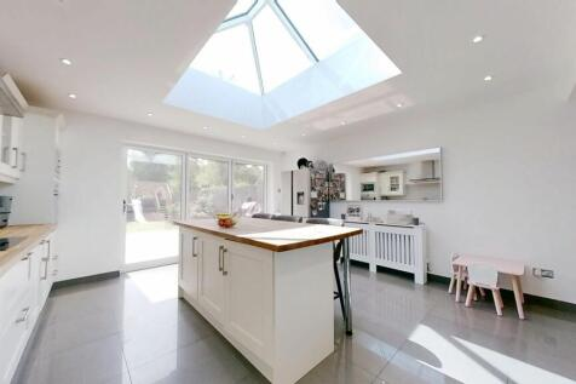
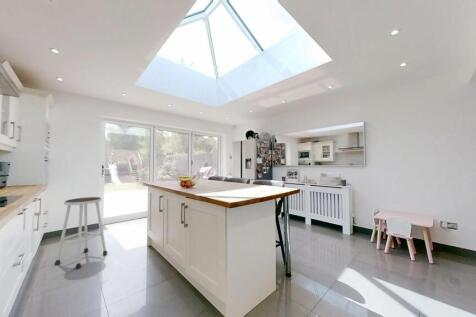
+ stool [54,196,108,269]
